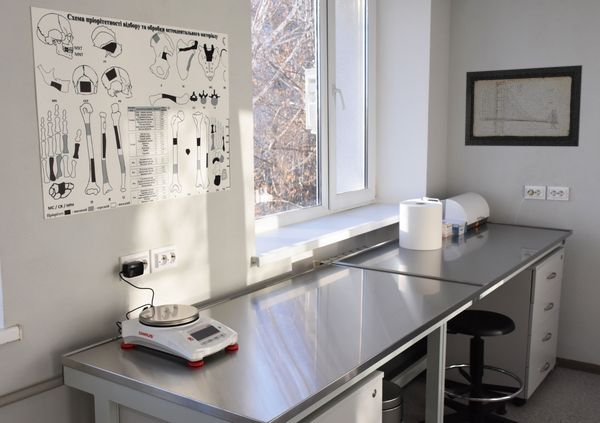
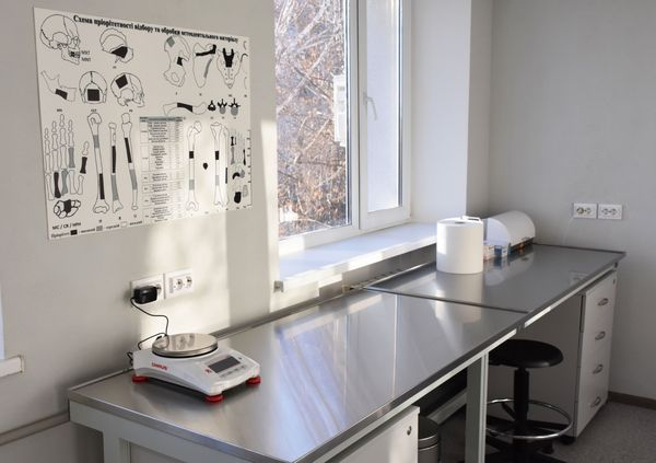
- wall art [464,64,583,148]
